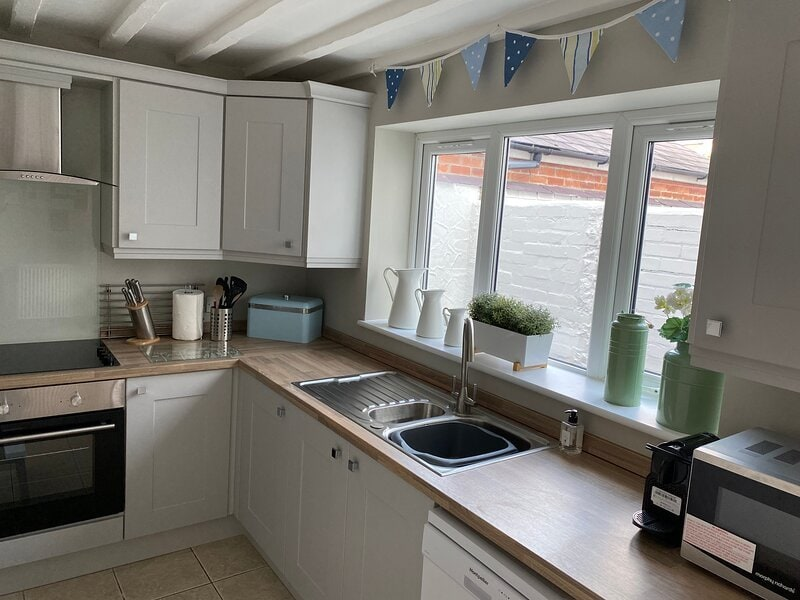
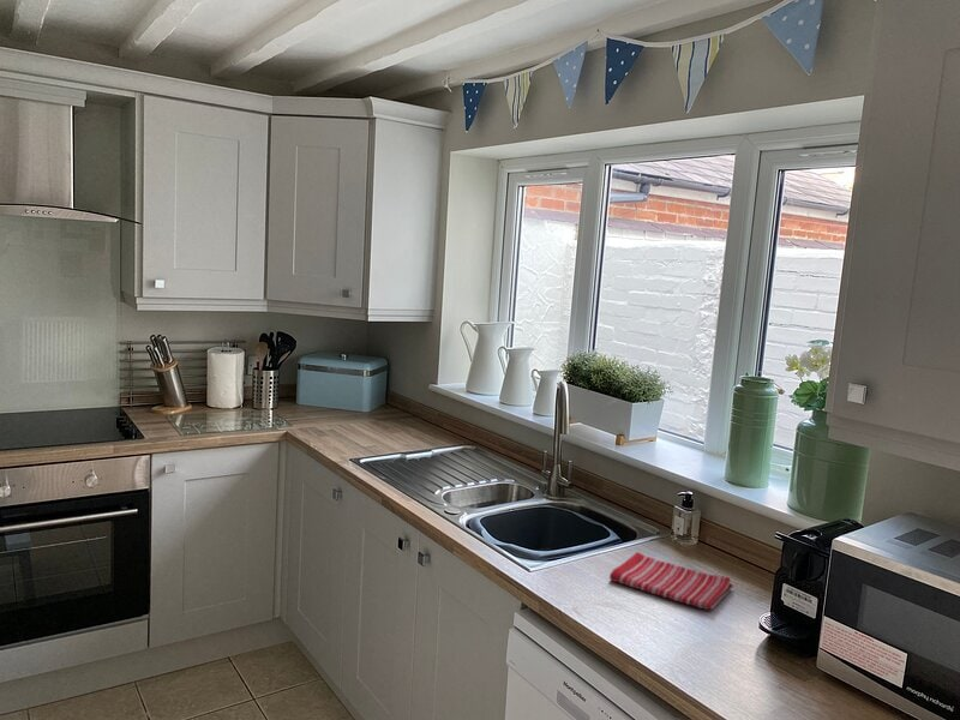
+ dish towel [608,551,734,611]
